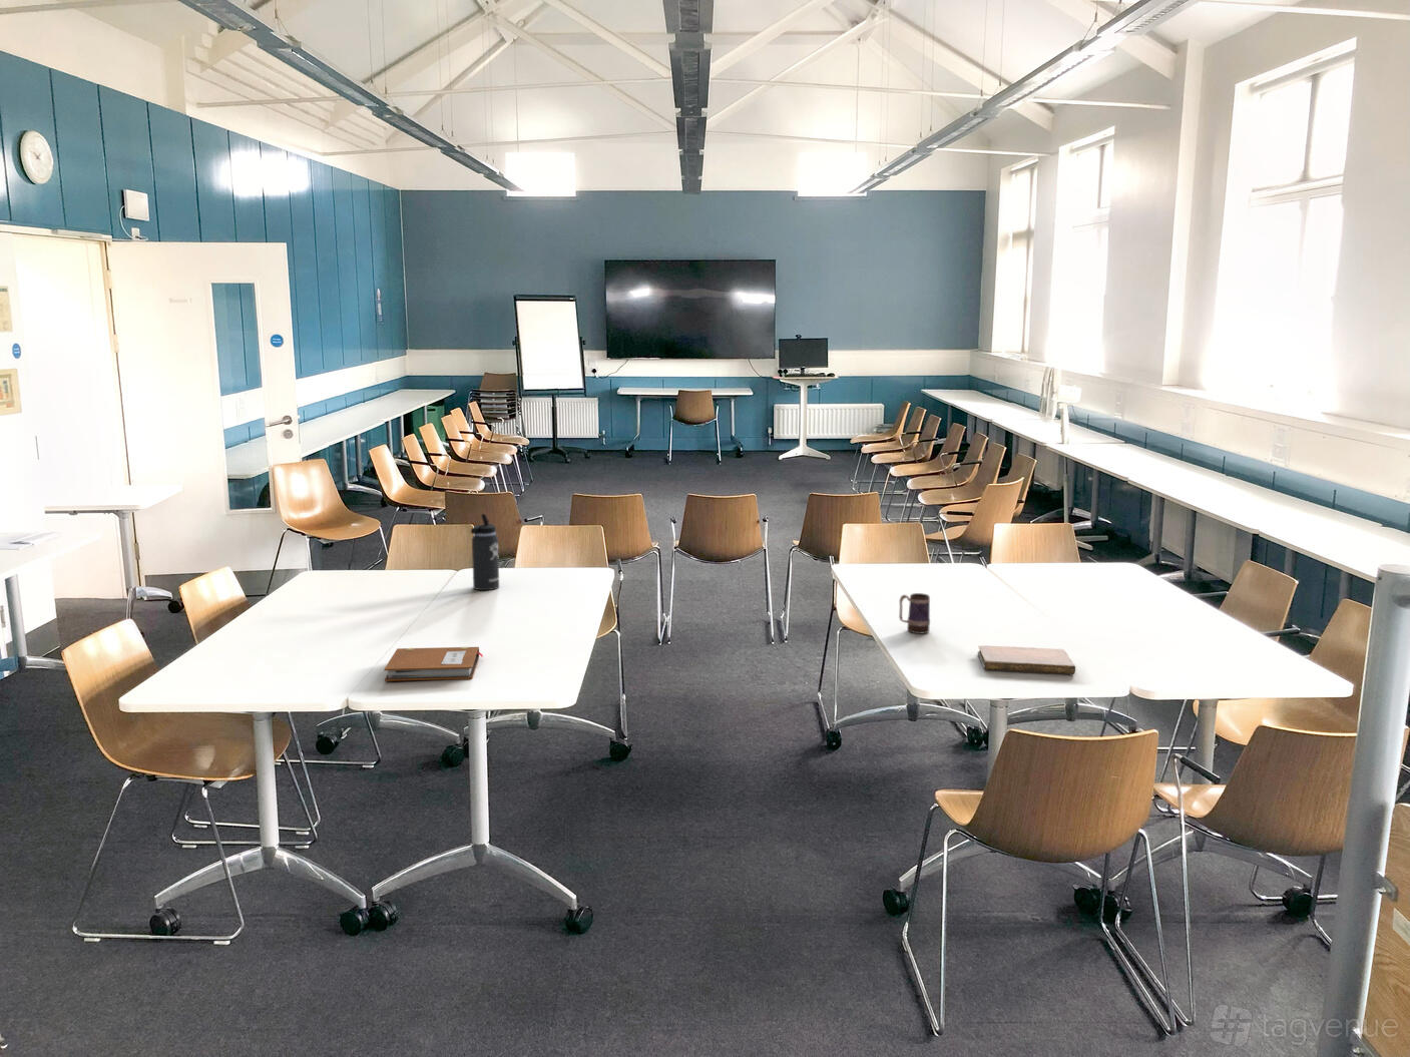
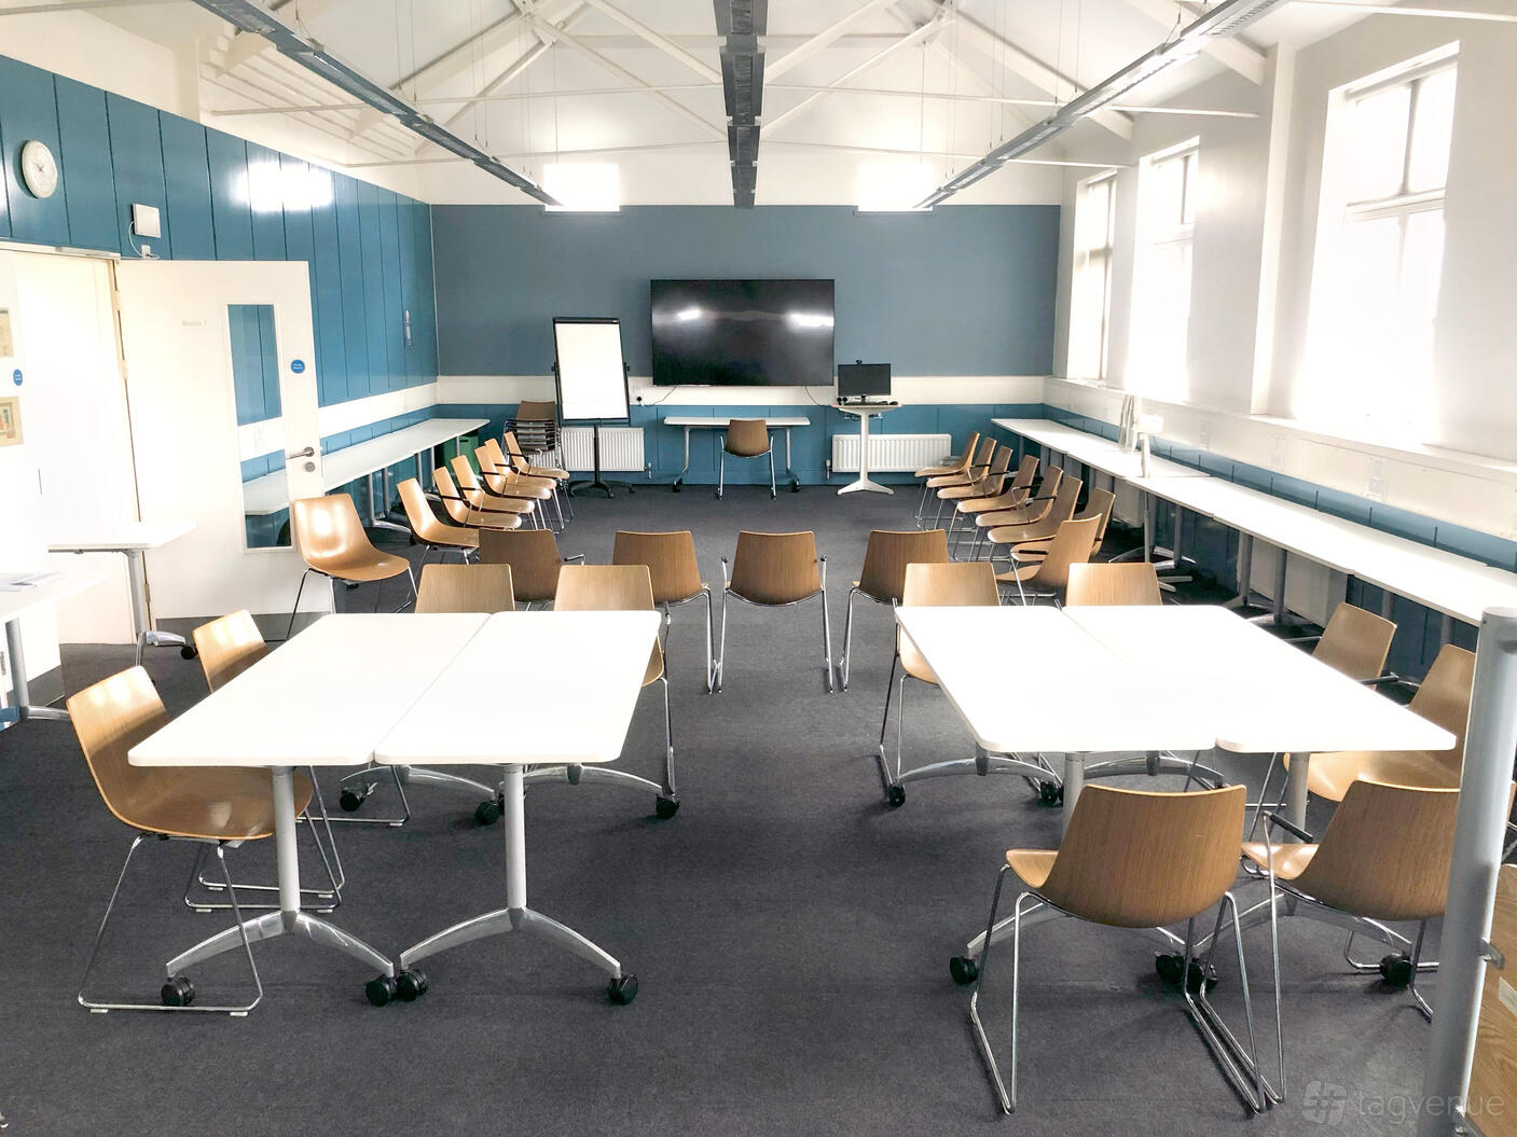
- mug [898,592,931,634]
- notebook [383,646,484,683]
- notebook [977,644,1076,675]
- thermos bottle [470,513,500,591]
